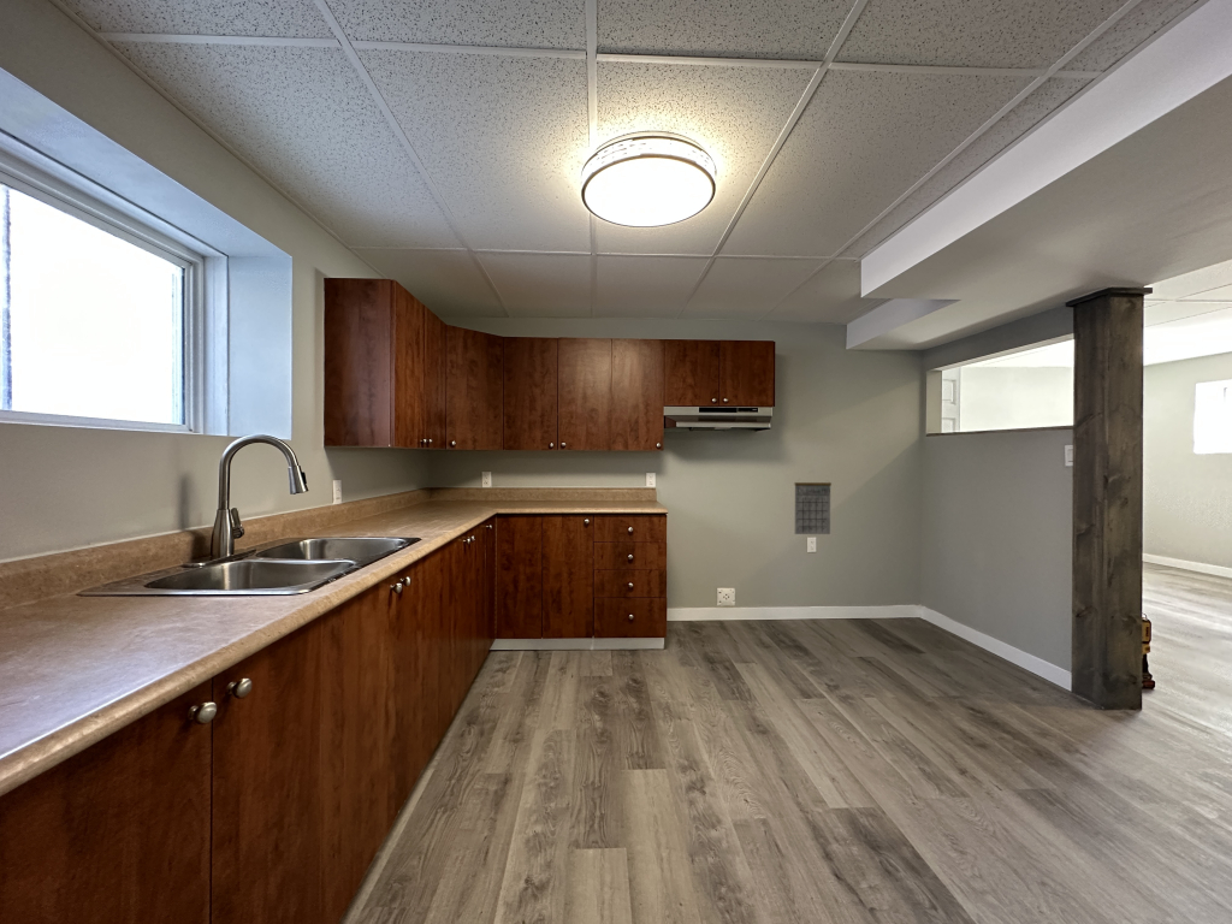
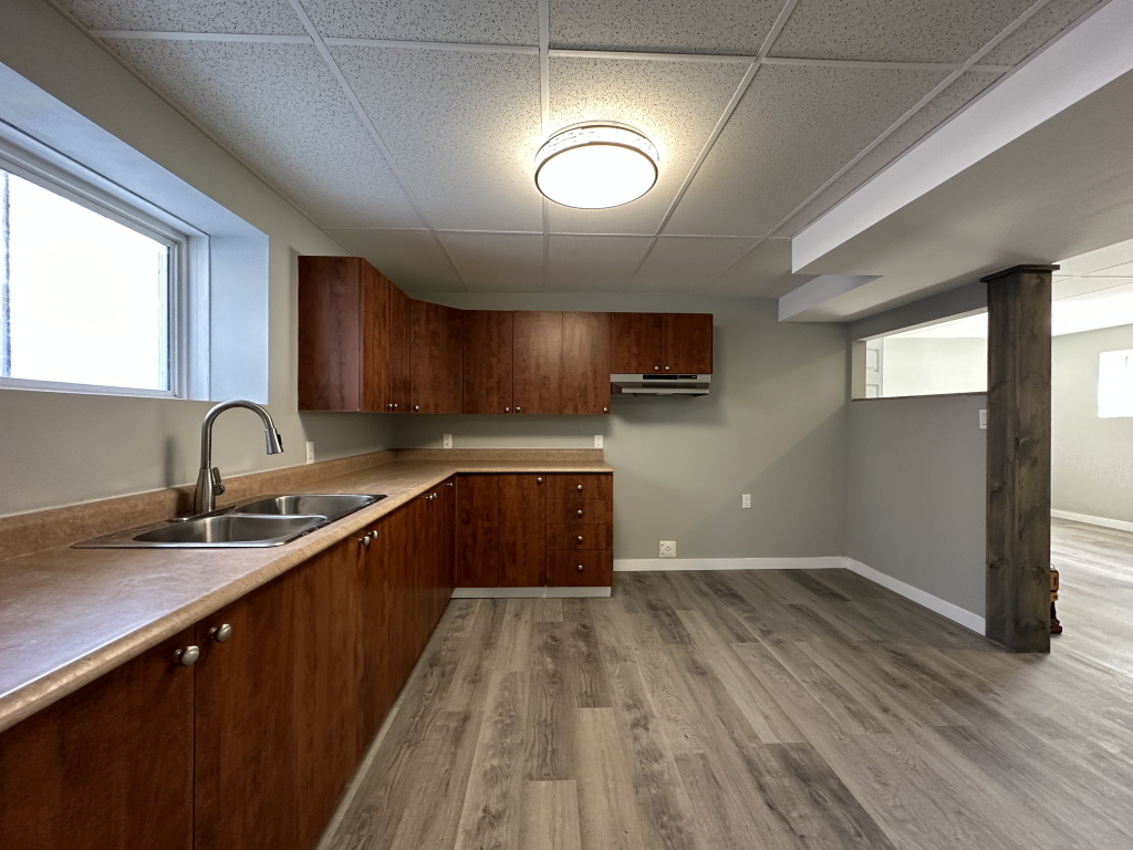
- calendar [793,469,833,535]
